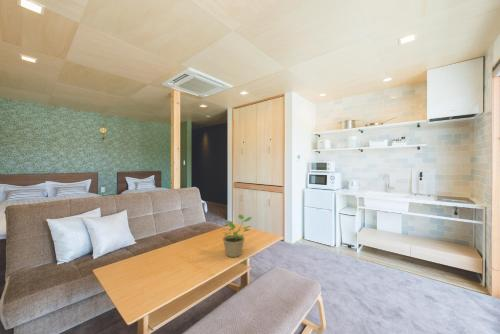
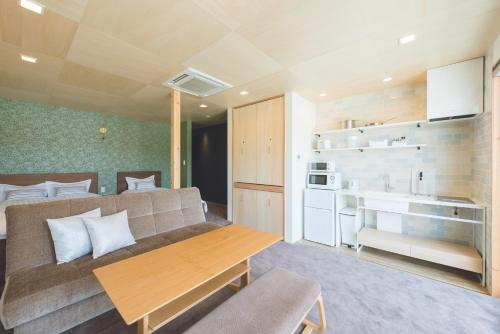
- potted plant [222,214,253,258]
